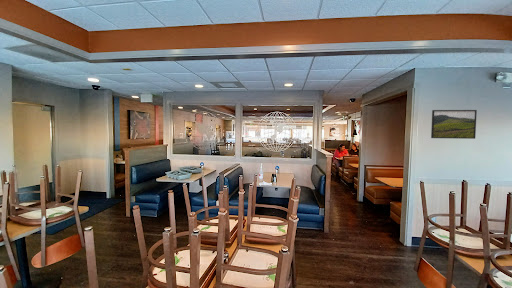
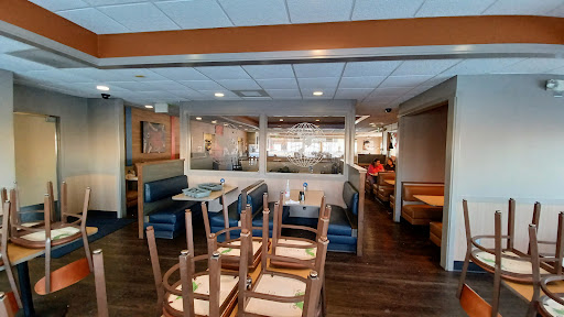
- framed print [430,109,478,140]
